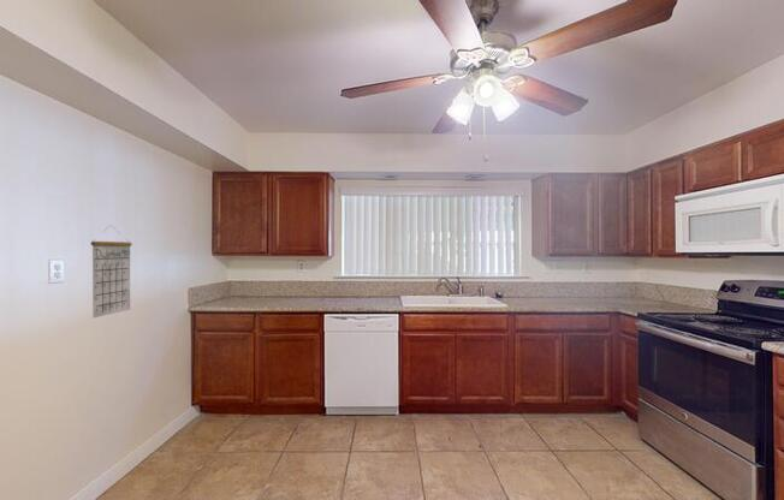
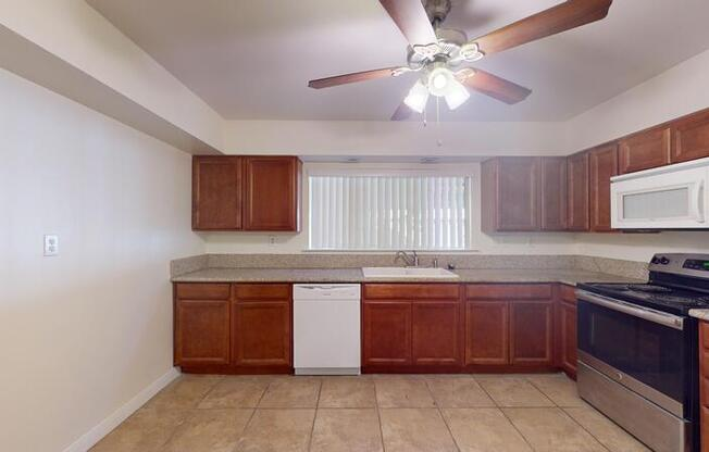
- calendar [90,224,133,319]
